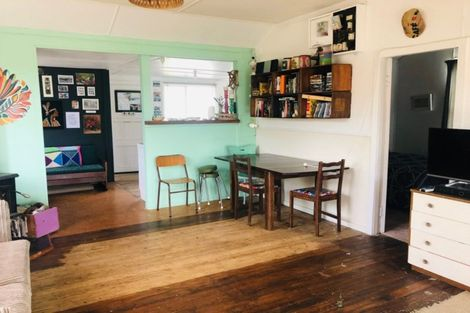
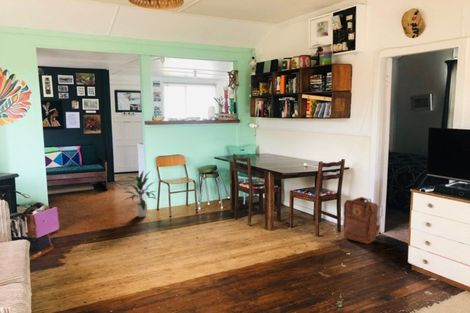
+ indoor plant [122,171,157,218]
+ backpack [341,196,381,245]
